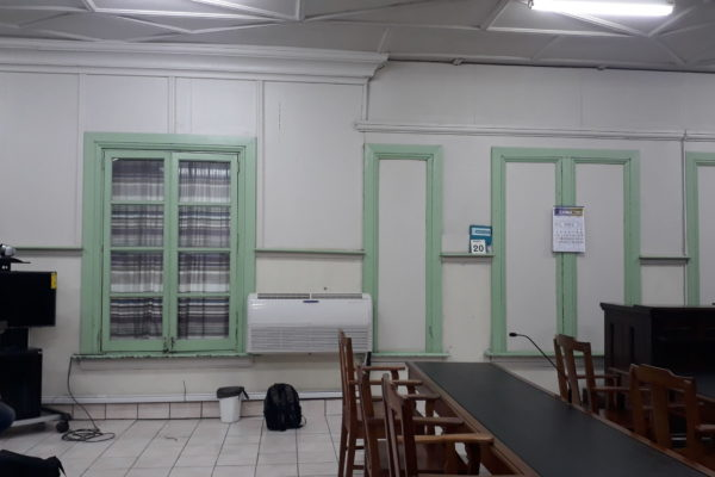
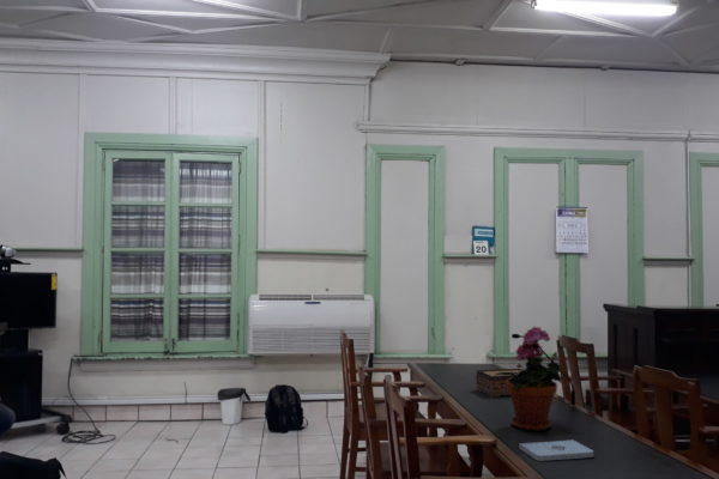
+ notepad [519,439,594,462]
+ tissue box [475,368,524,399]
+ potted plant [507,326,563,432]
